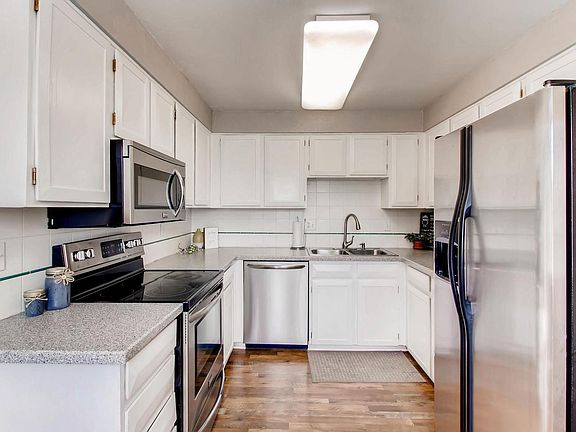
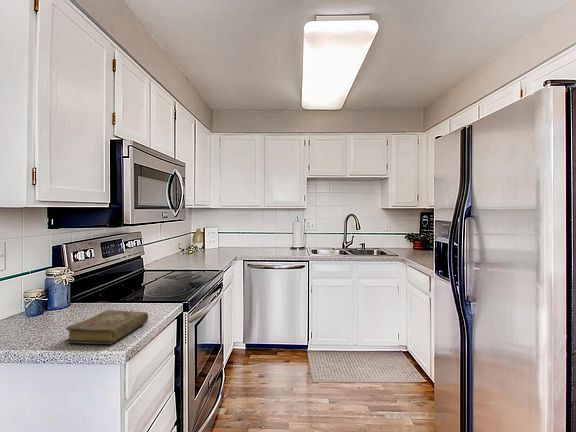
+ book [64,309,149,345]
